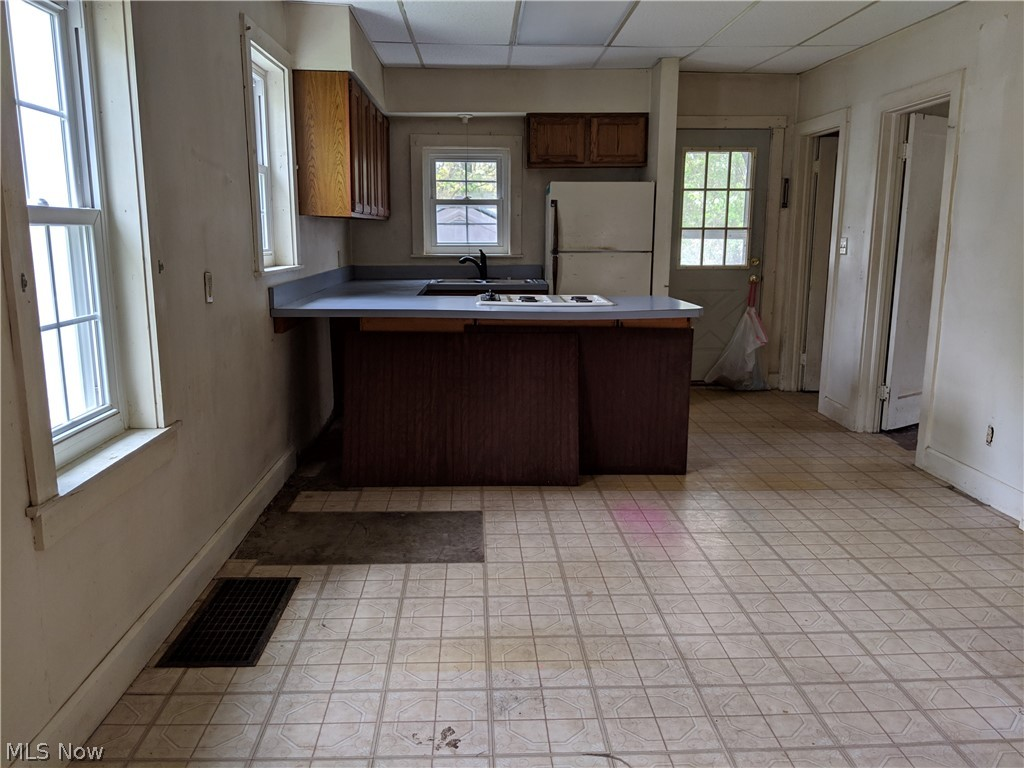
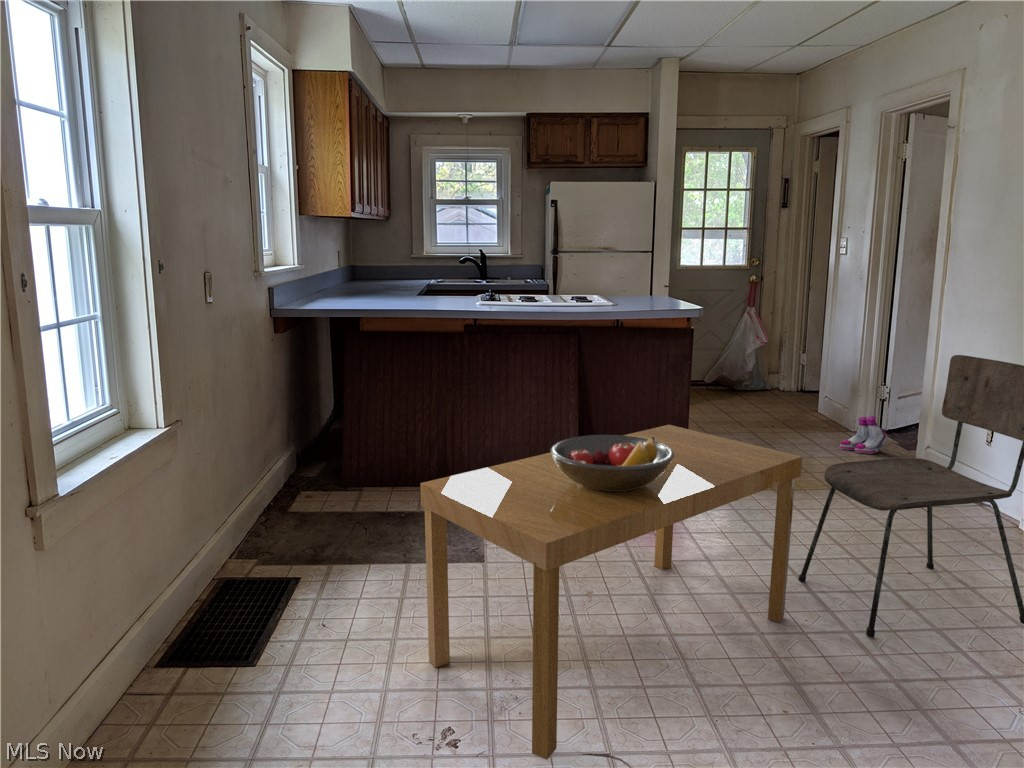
+ dining table [419,424,803,761]
+ fruit bowl [549,434,674,491]
+ boots [839,415,888,454]
+ dining chair [797,354,1024,639]
